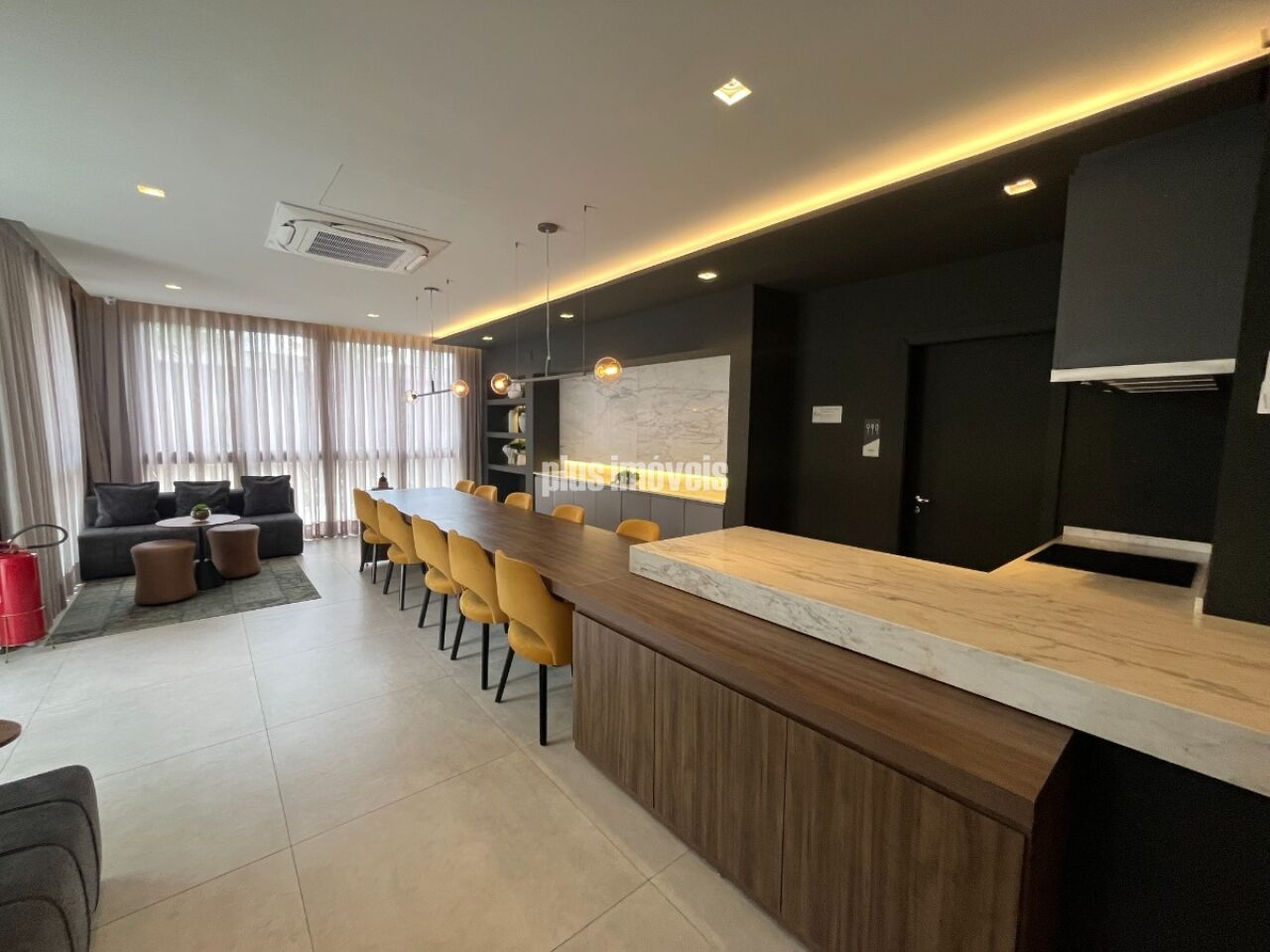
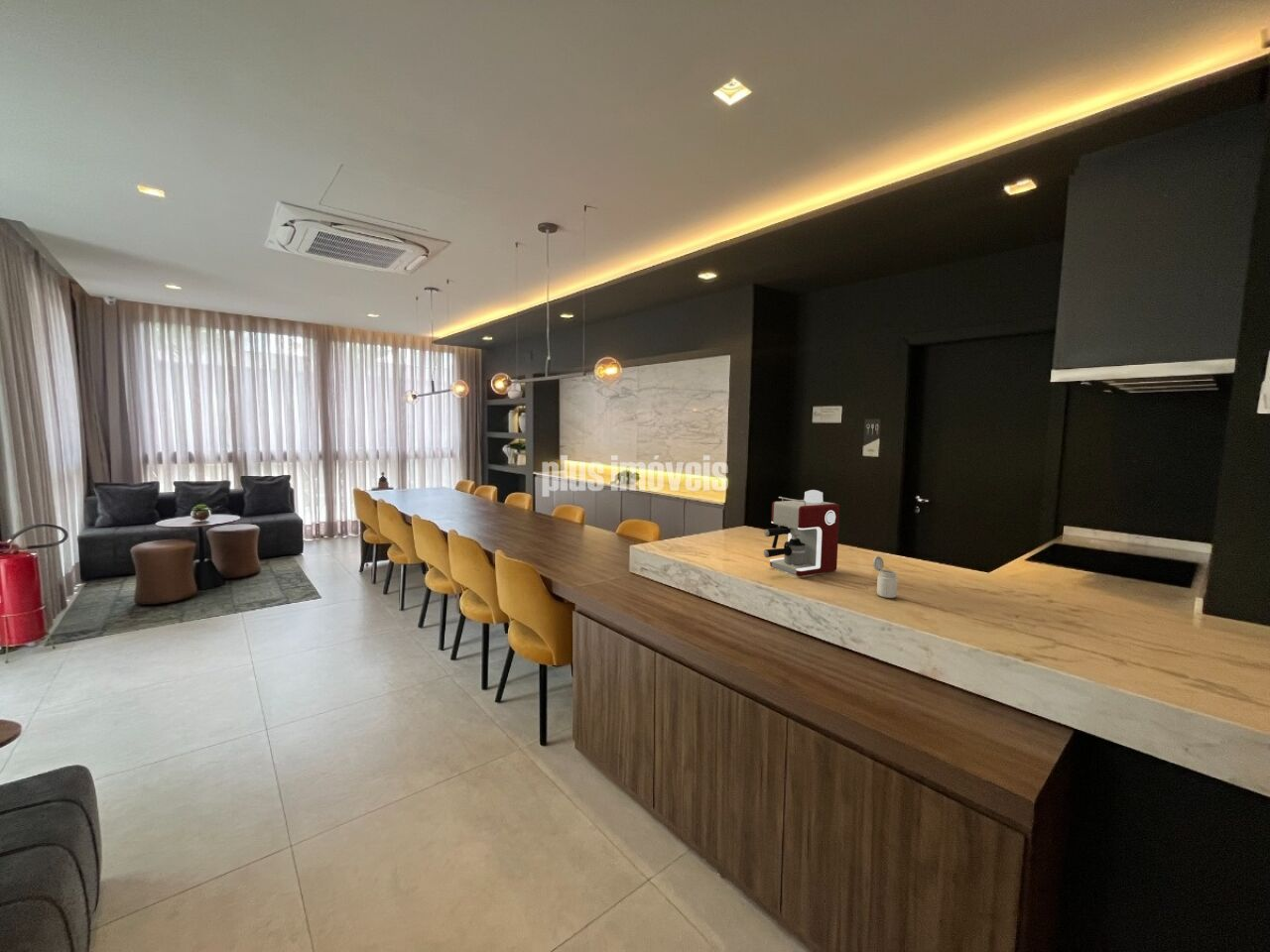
+ coffee maker [763,489,840,577]
+ jar [872,554,899,599]
